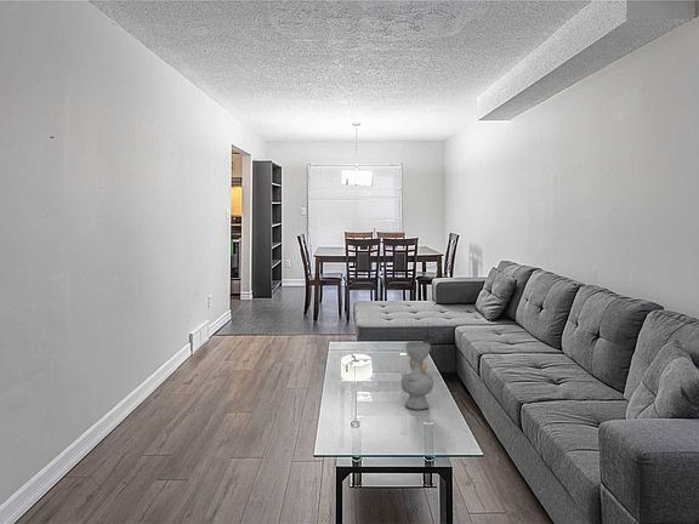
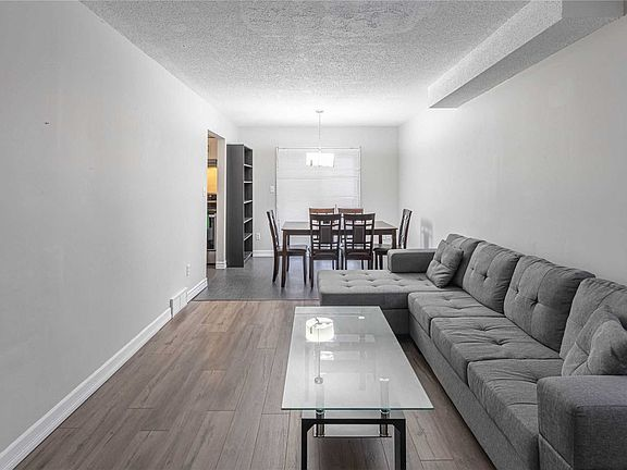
- decorative vase [400,341,434,410]
